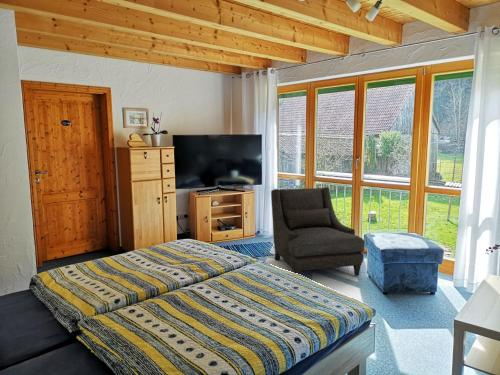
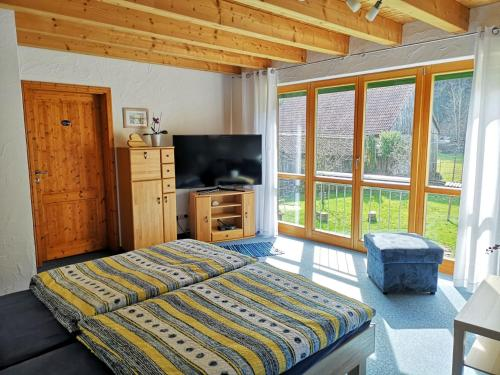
- armchair [270,186,366,276]
